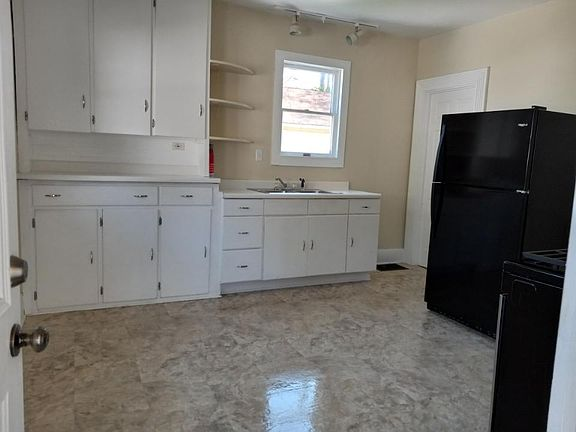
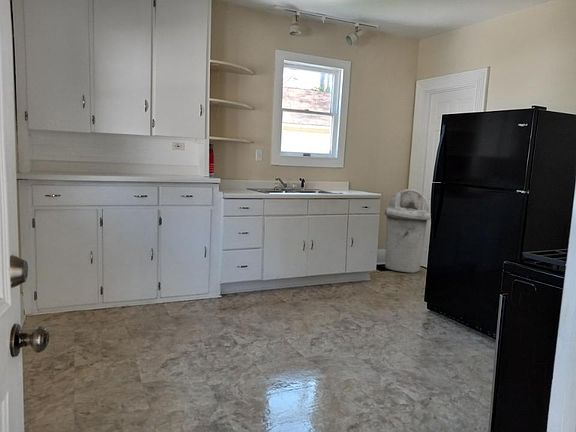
+ trash can [383,188,431,274]
